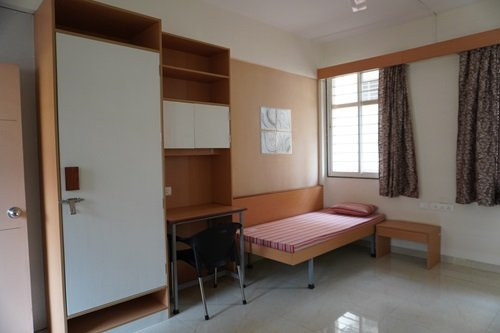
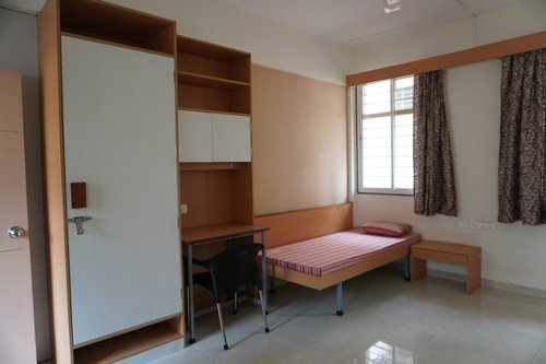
- wall art [258,105,292,155]
